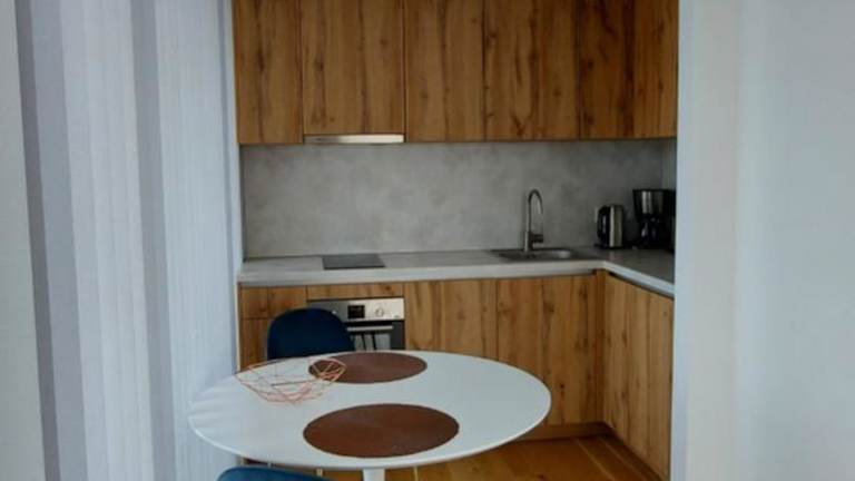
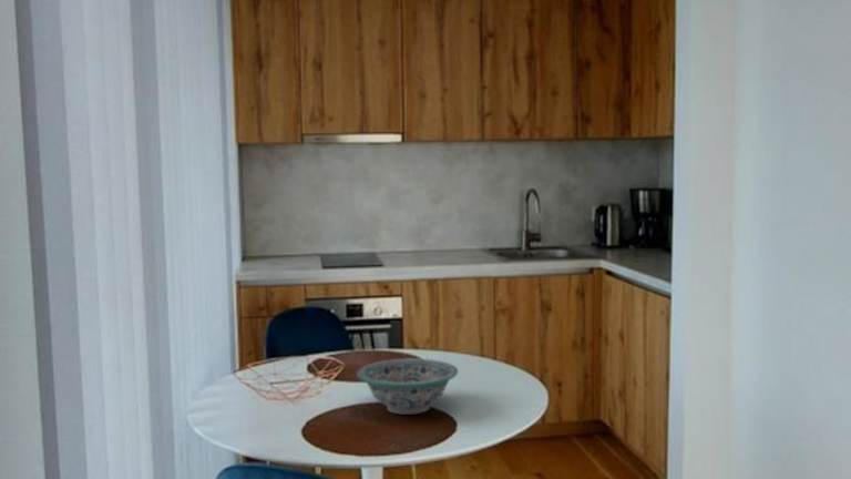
+ decorative bowl [356,357,459,416]
